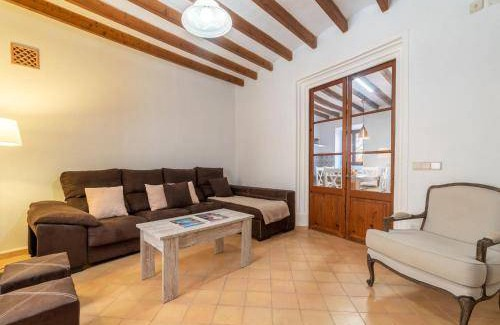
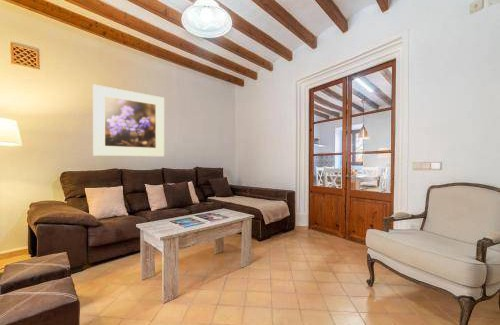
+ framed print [92,83,165,157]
